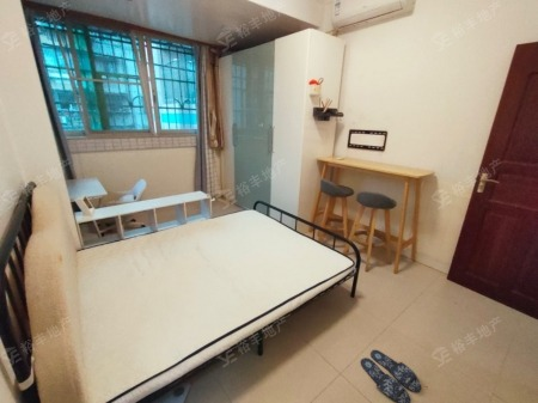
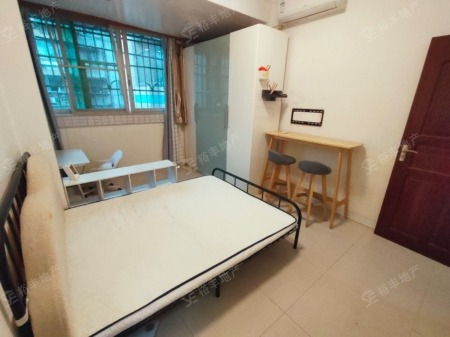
- slippers [360,349,422,403]
